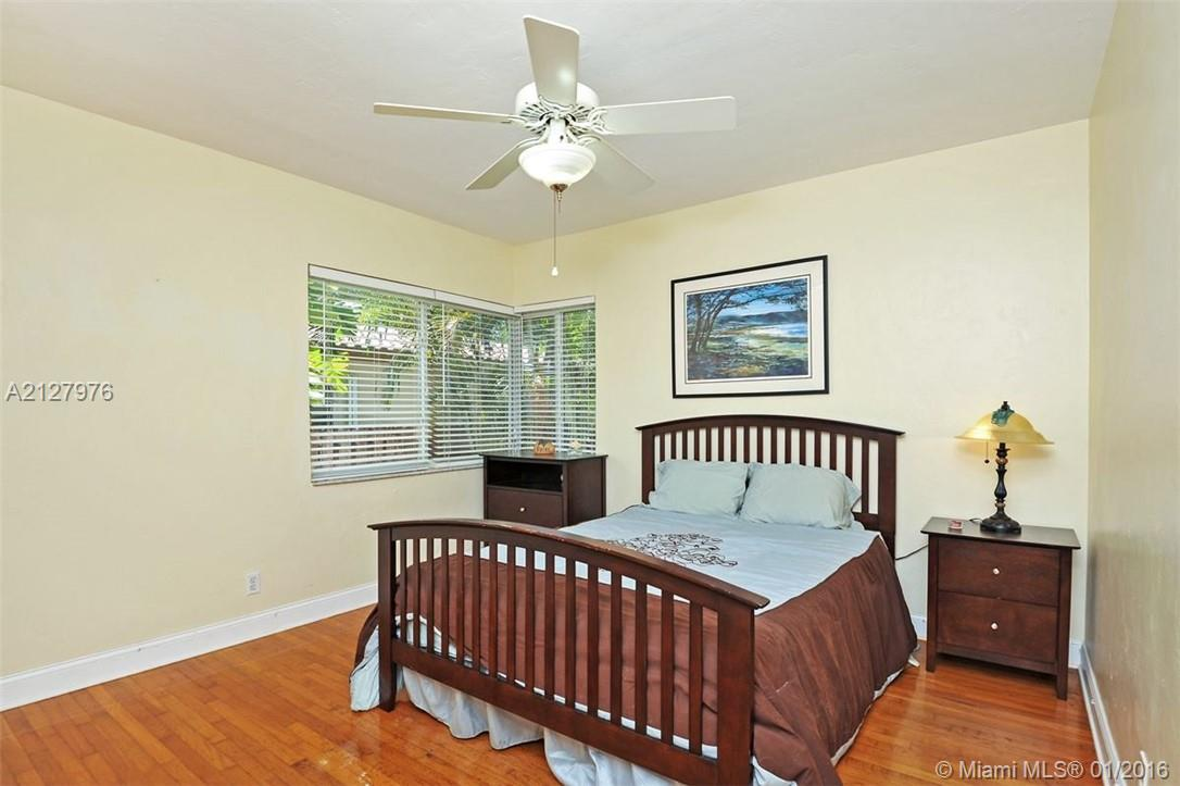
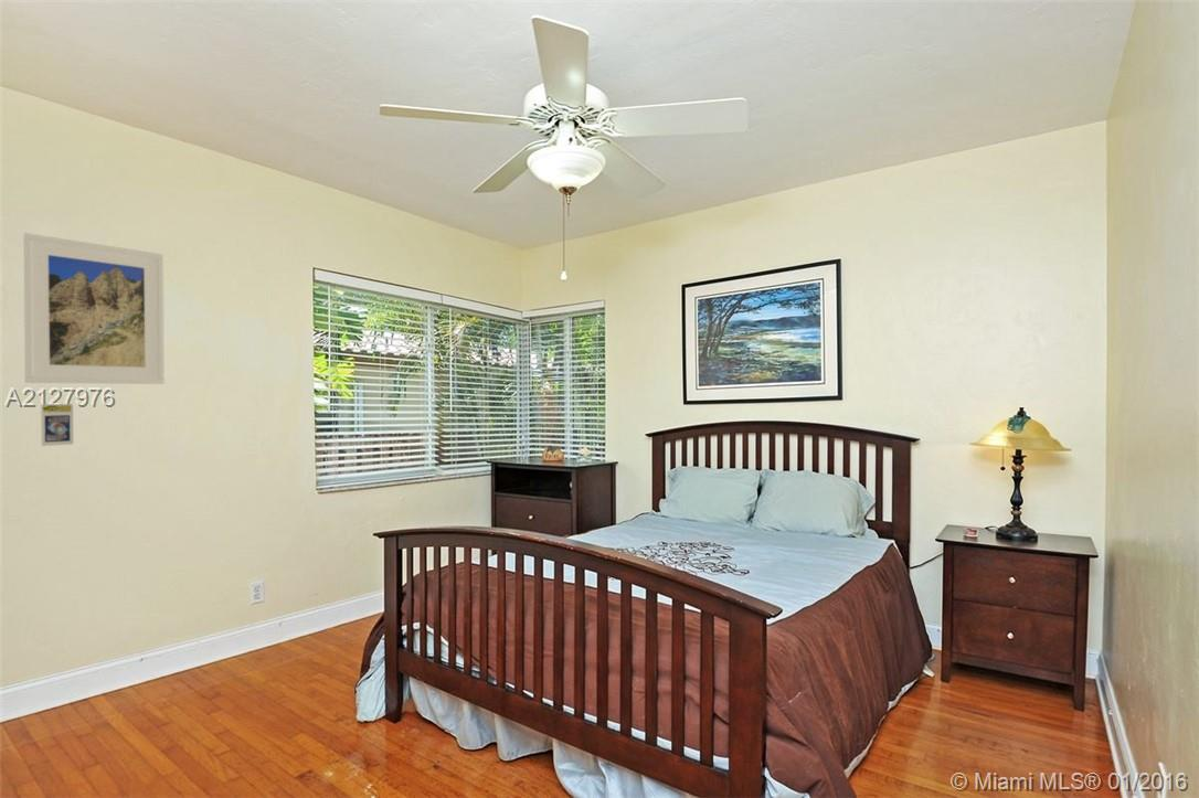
+ trading card display case [40,403,75,447]
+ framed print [21,232,166,385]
